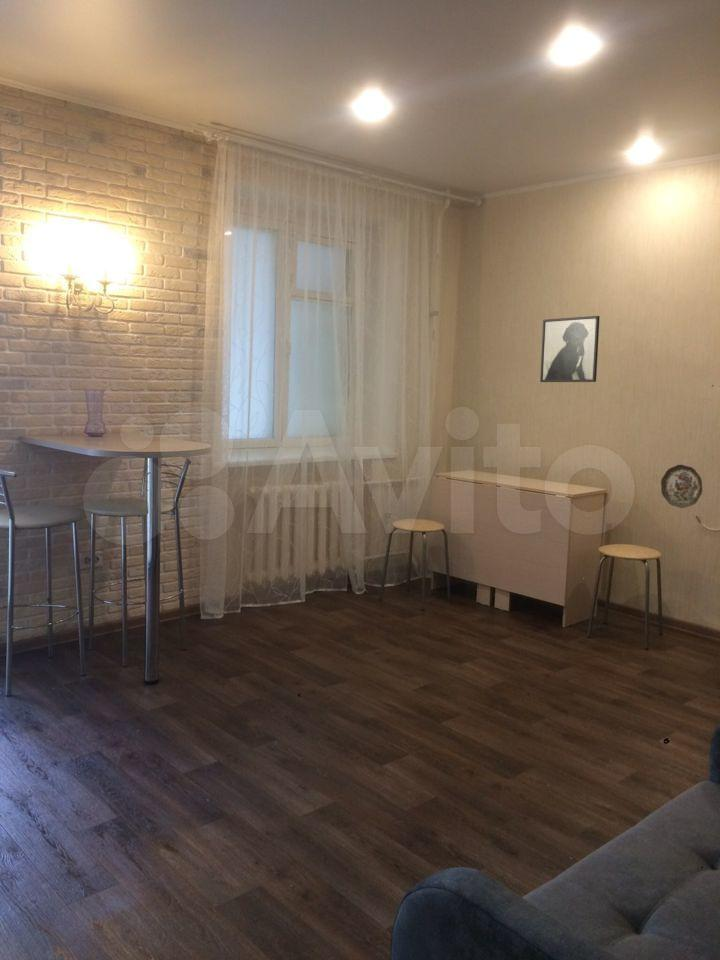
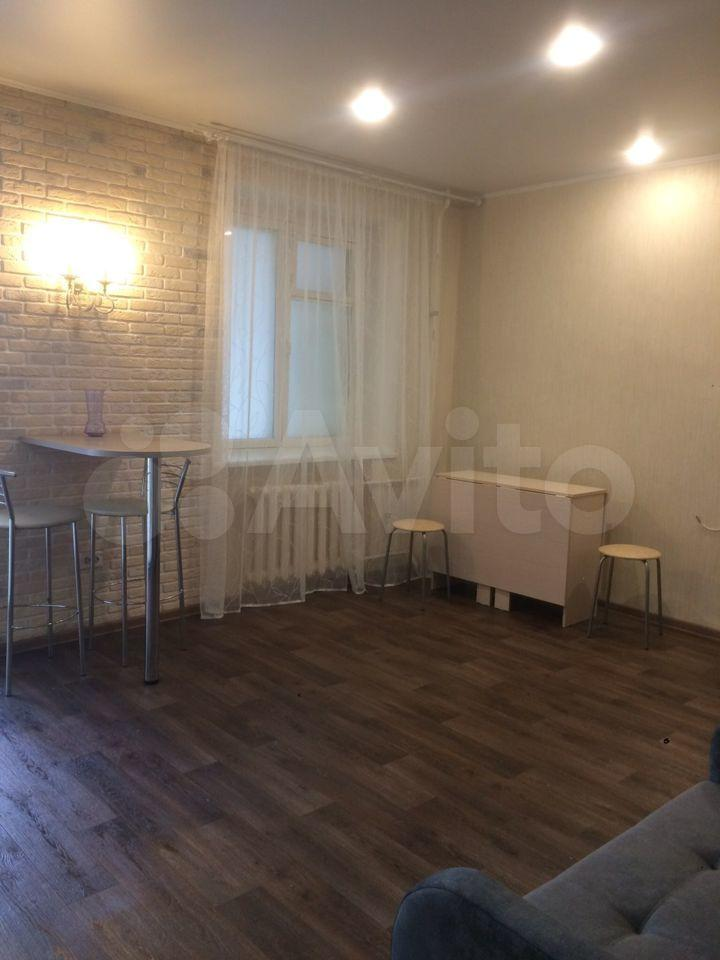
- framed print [539,315,601,383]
- decorative plate [660,464,703,509]
